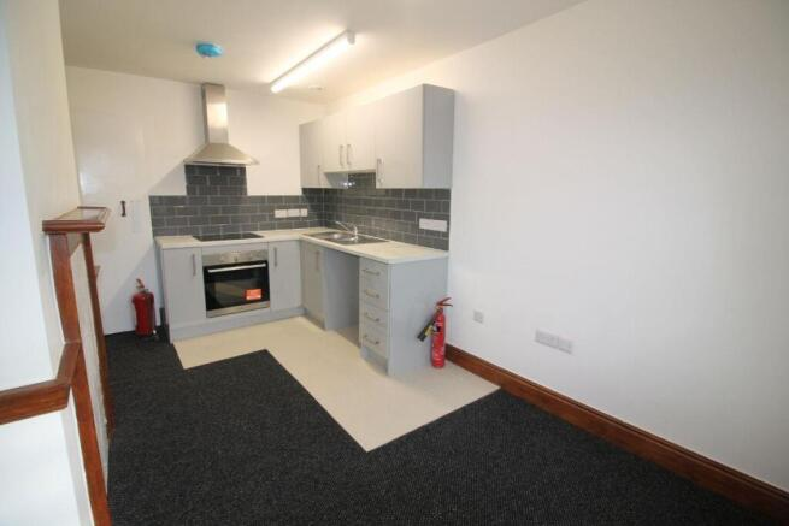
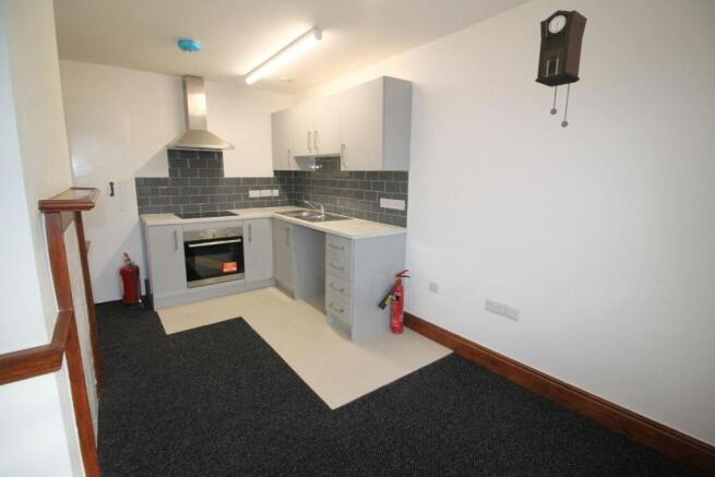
+ pendulum clock [534,9,588,129]
